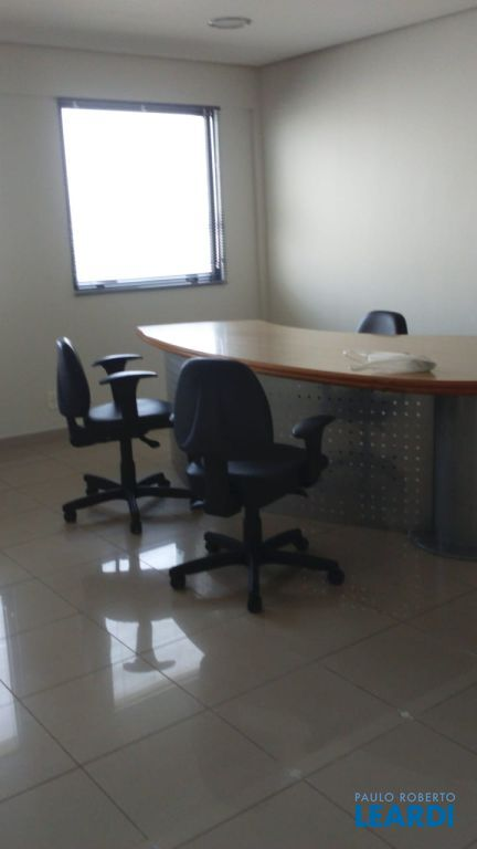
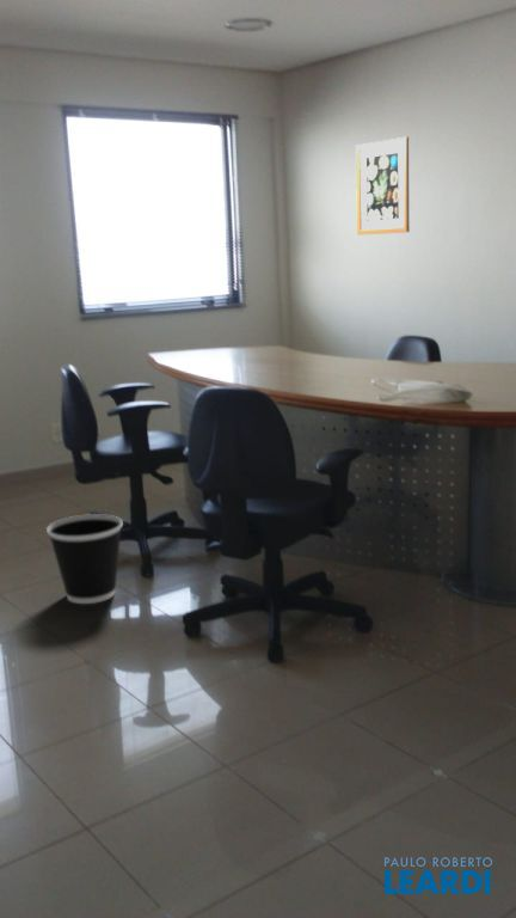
+ wall art [355,136,411,235]
+ wastebasket [45,513,124,605]
